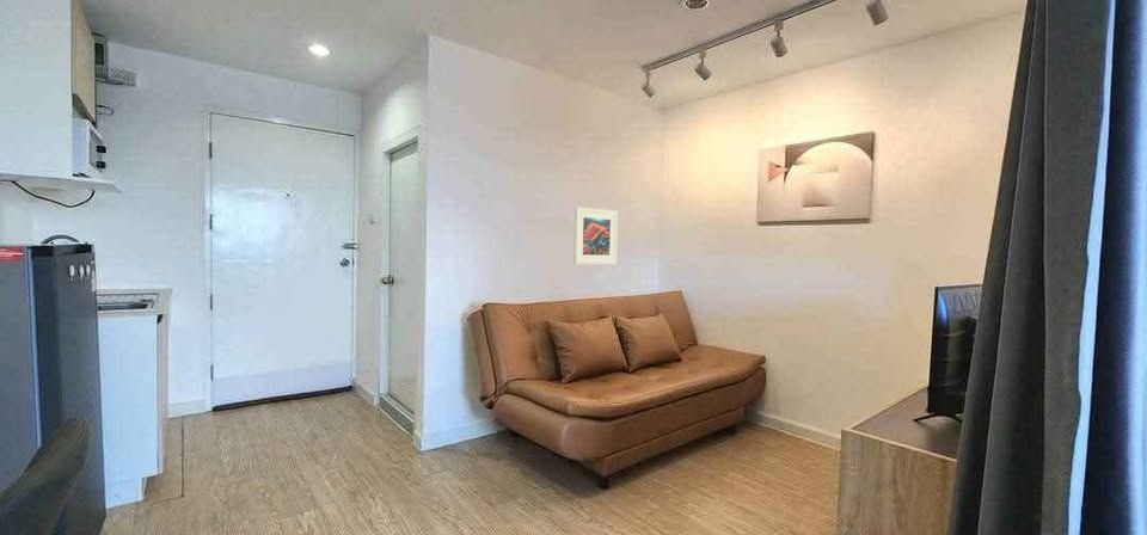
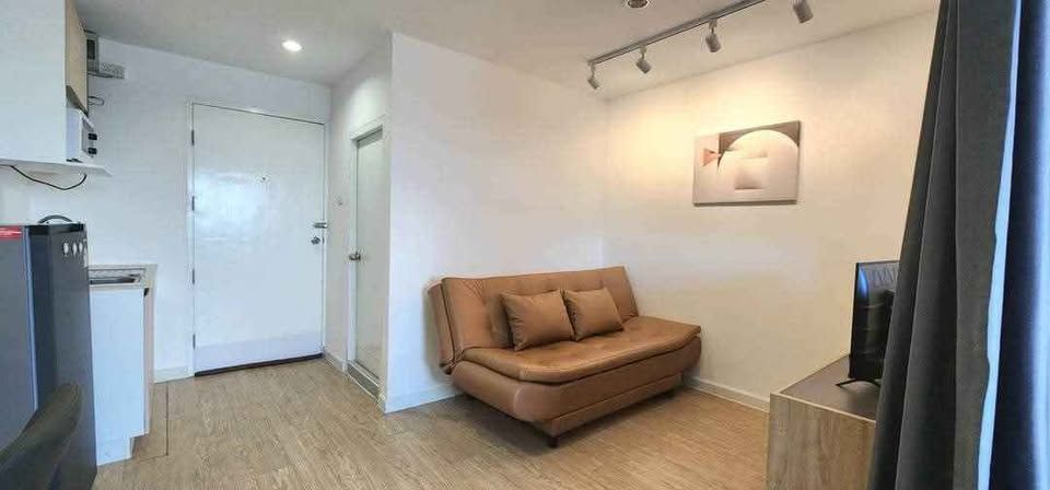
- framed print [572,207,619,265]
